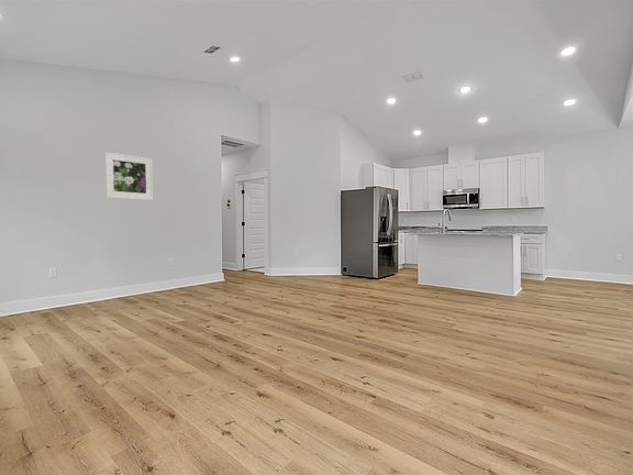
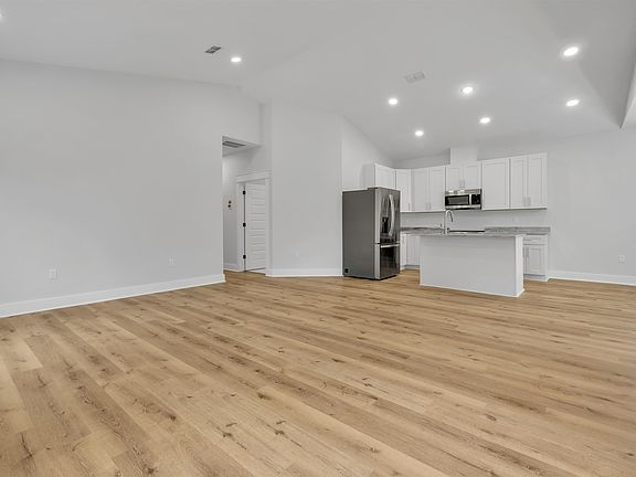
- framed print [103,151,154,201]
